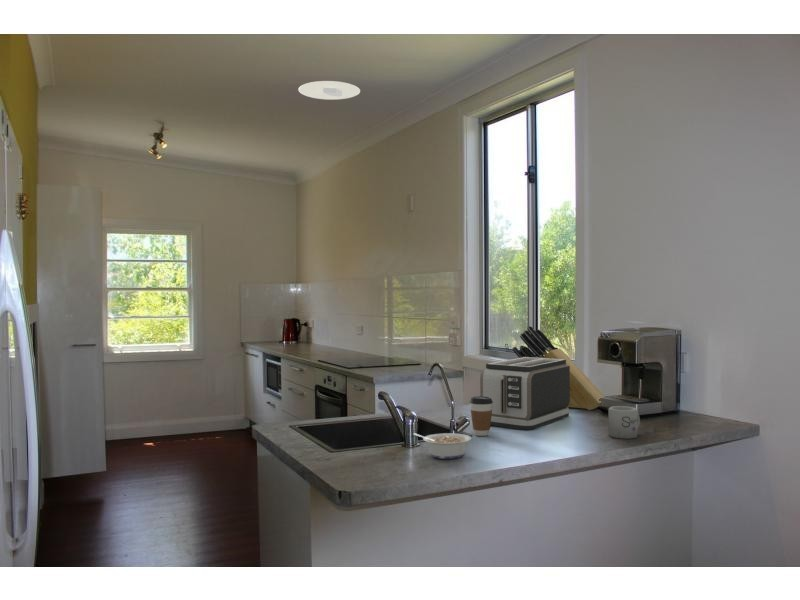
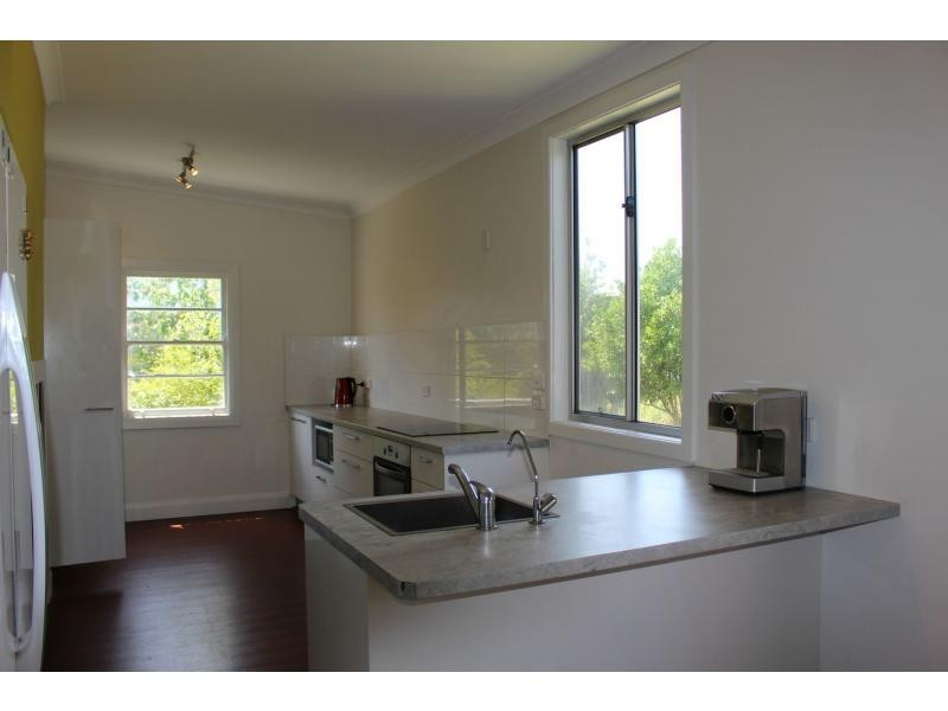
- coffee cup [469,395,493,437]
- legume [413,432,472,460]
- mug [608,405,641,440]
- knife block [511,325,606,411]
- toaster [479,357,570,431]
- recessed light [297,80,361,101]
